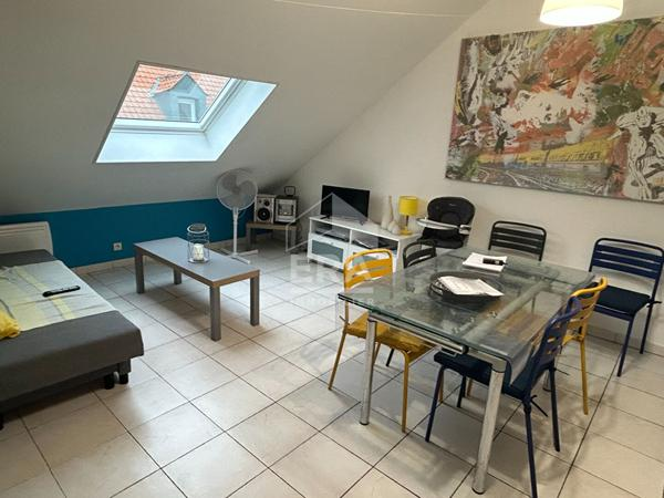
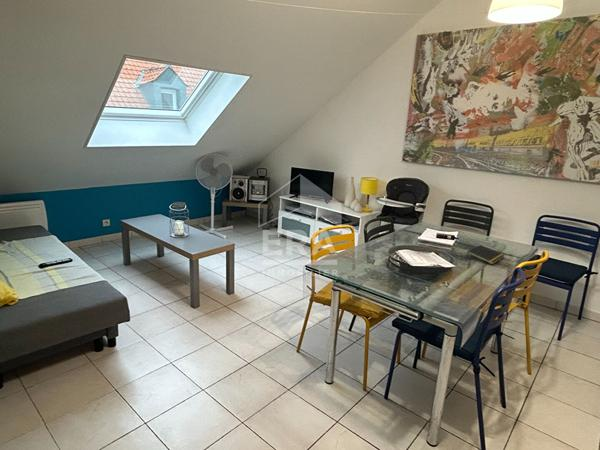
+ notepad [465,244,506,265]
